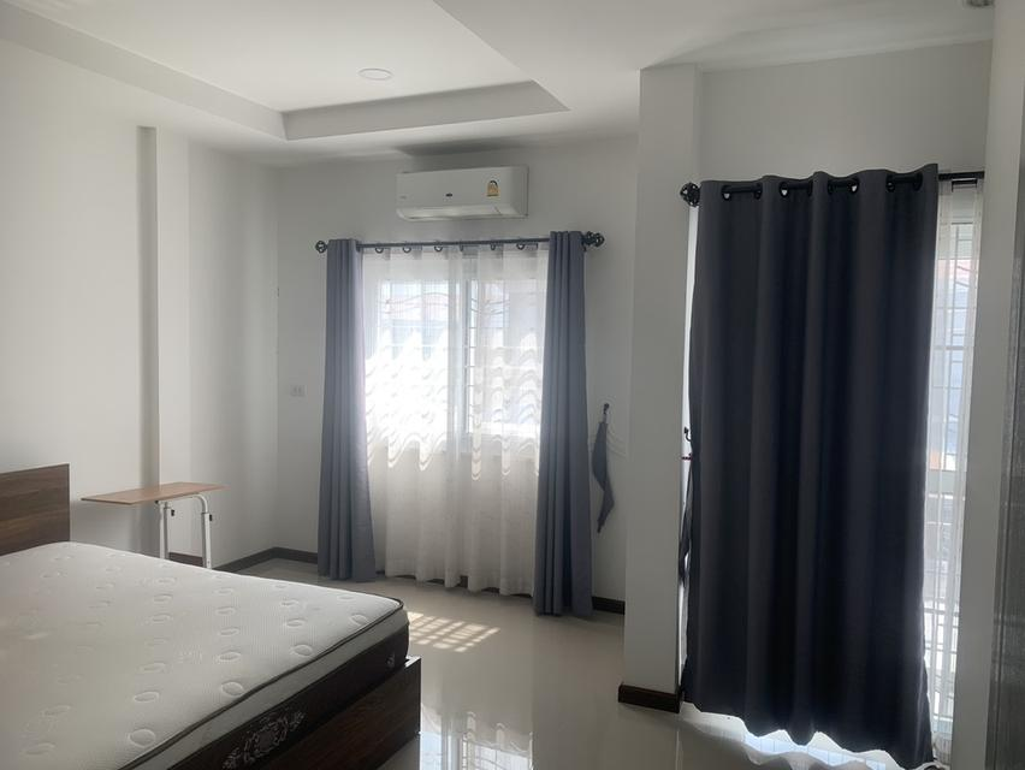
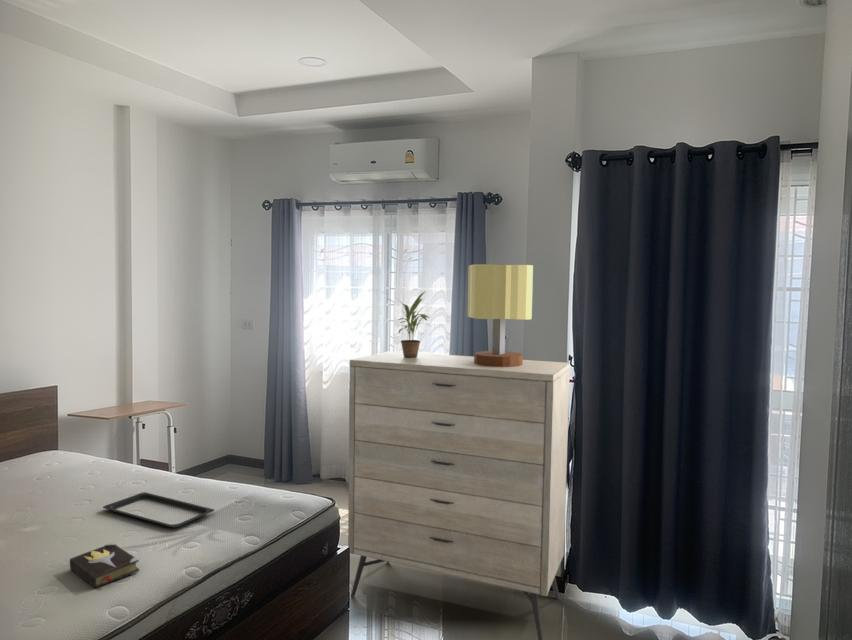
+ table lamp [466,263,534,367]
+ hardback book [69,541,140,589]
+ potted plant [381,291,431,358]
+ serving tray [102,491,215,529]
+ dresser [347,350,571,640]
